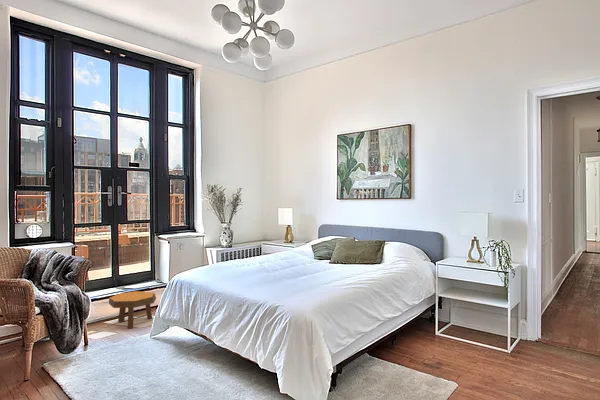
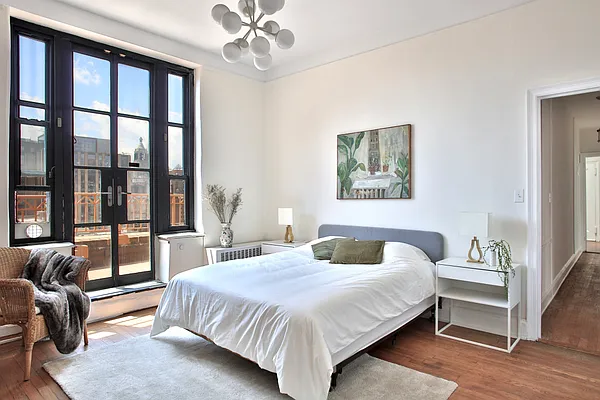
- footstool [108,290,157,330]
